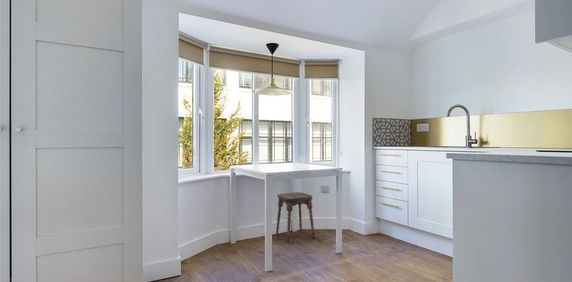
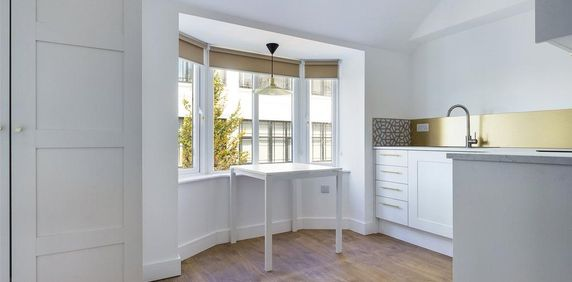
- stool [275,191,316,243]
